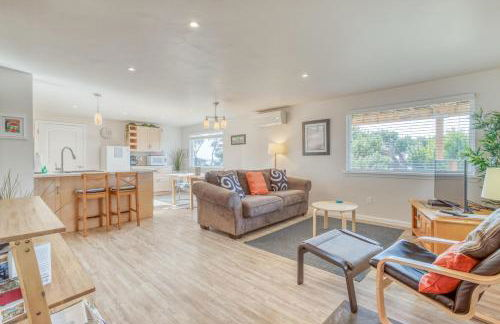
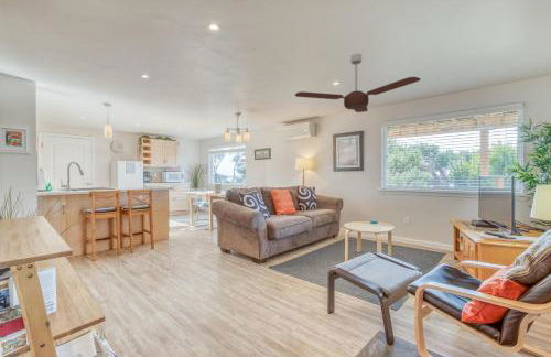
+ ceiling fan [294,53,421,113]
